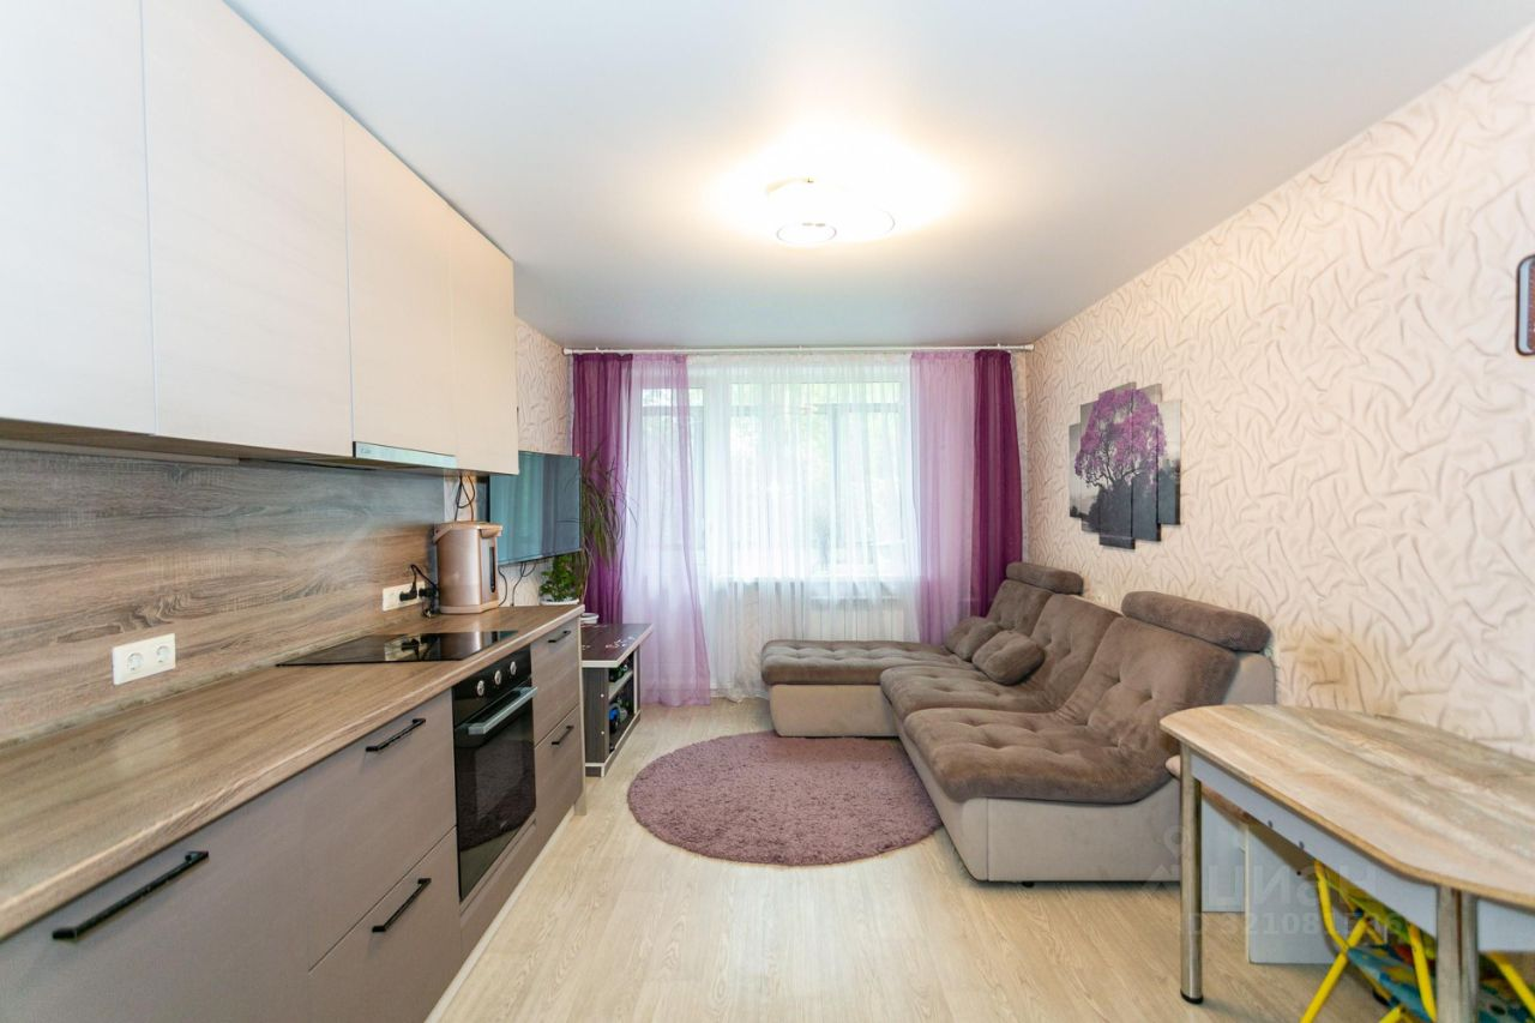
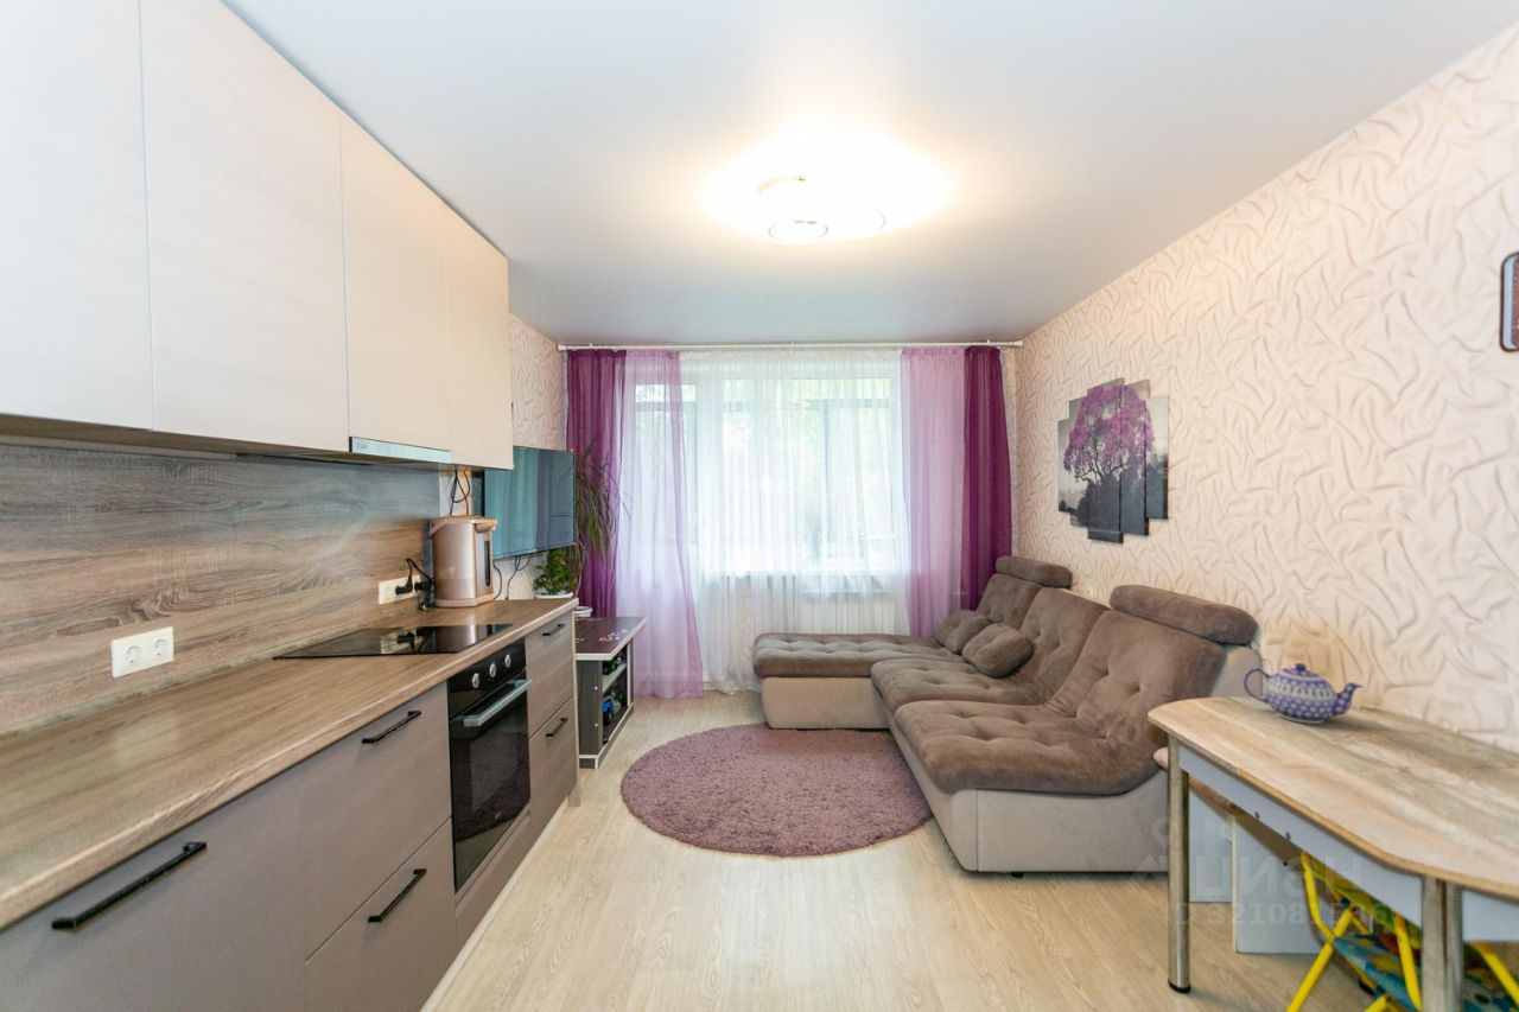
+ teapot [1242,662,1365,725]
